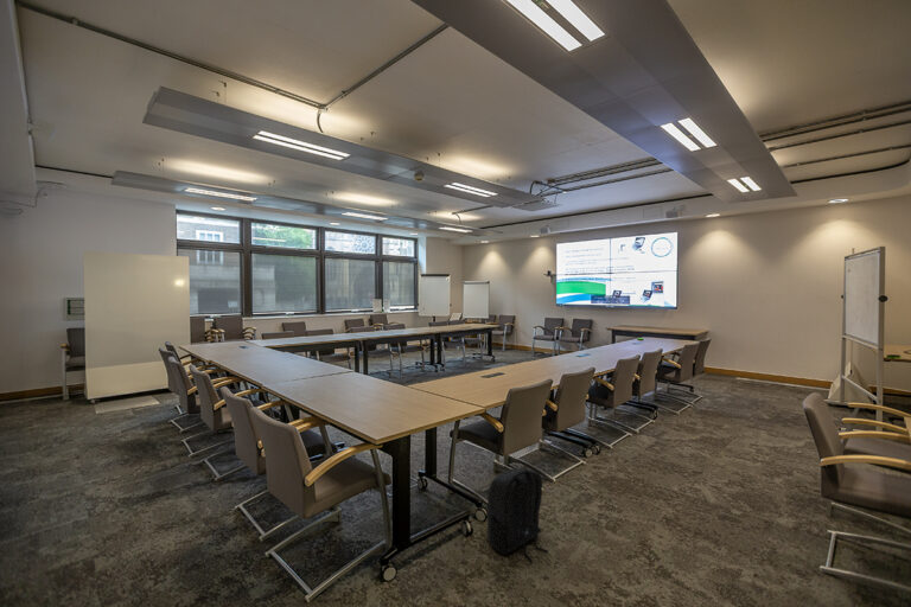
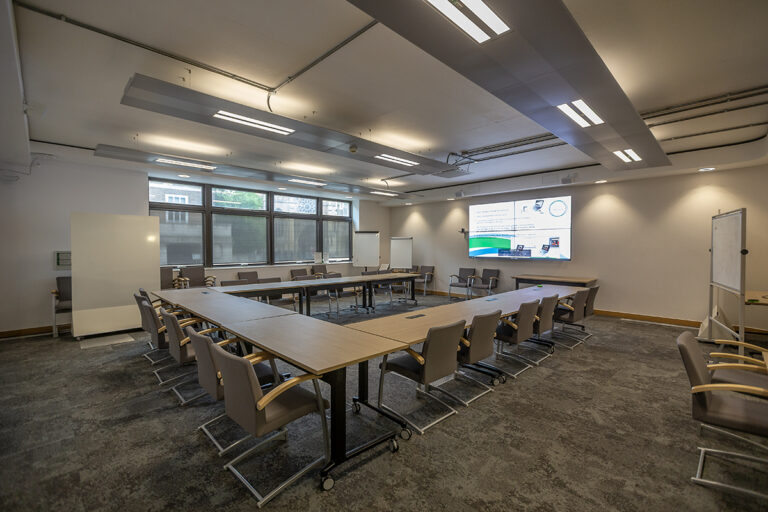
- backpack [486,466,549,563]
